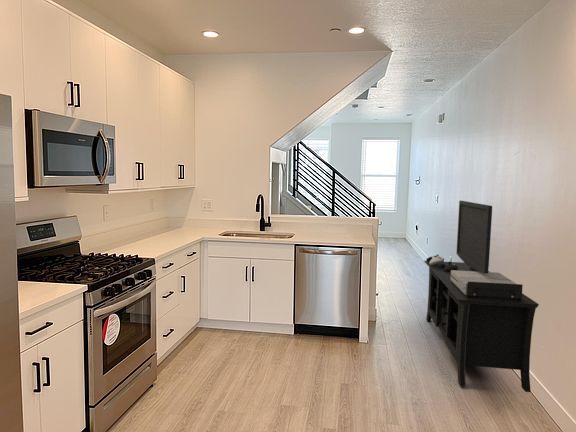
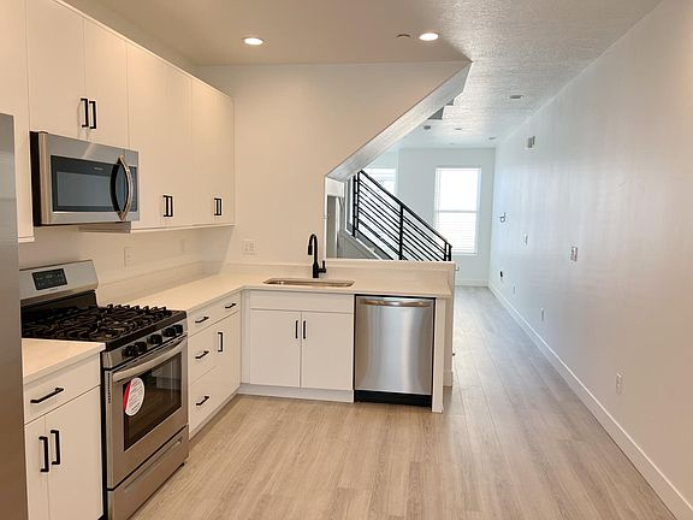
- media console [423,200,540,393]
